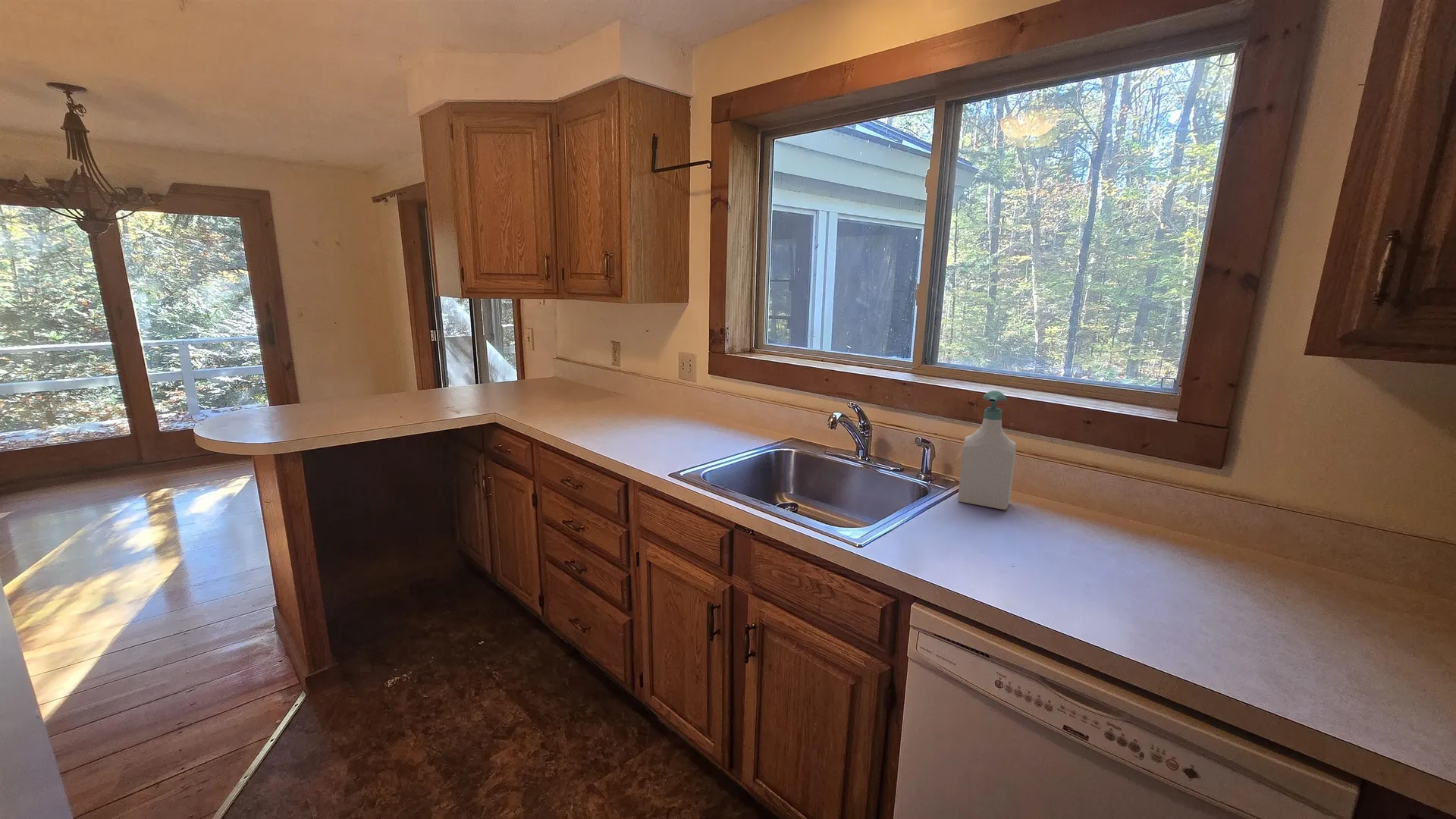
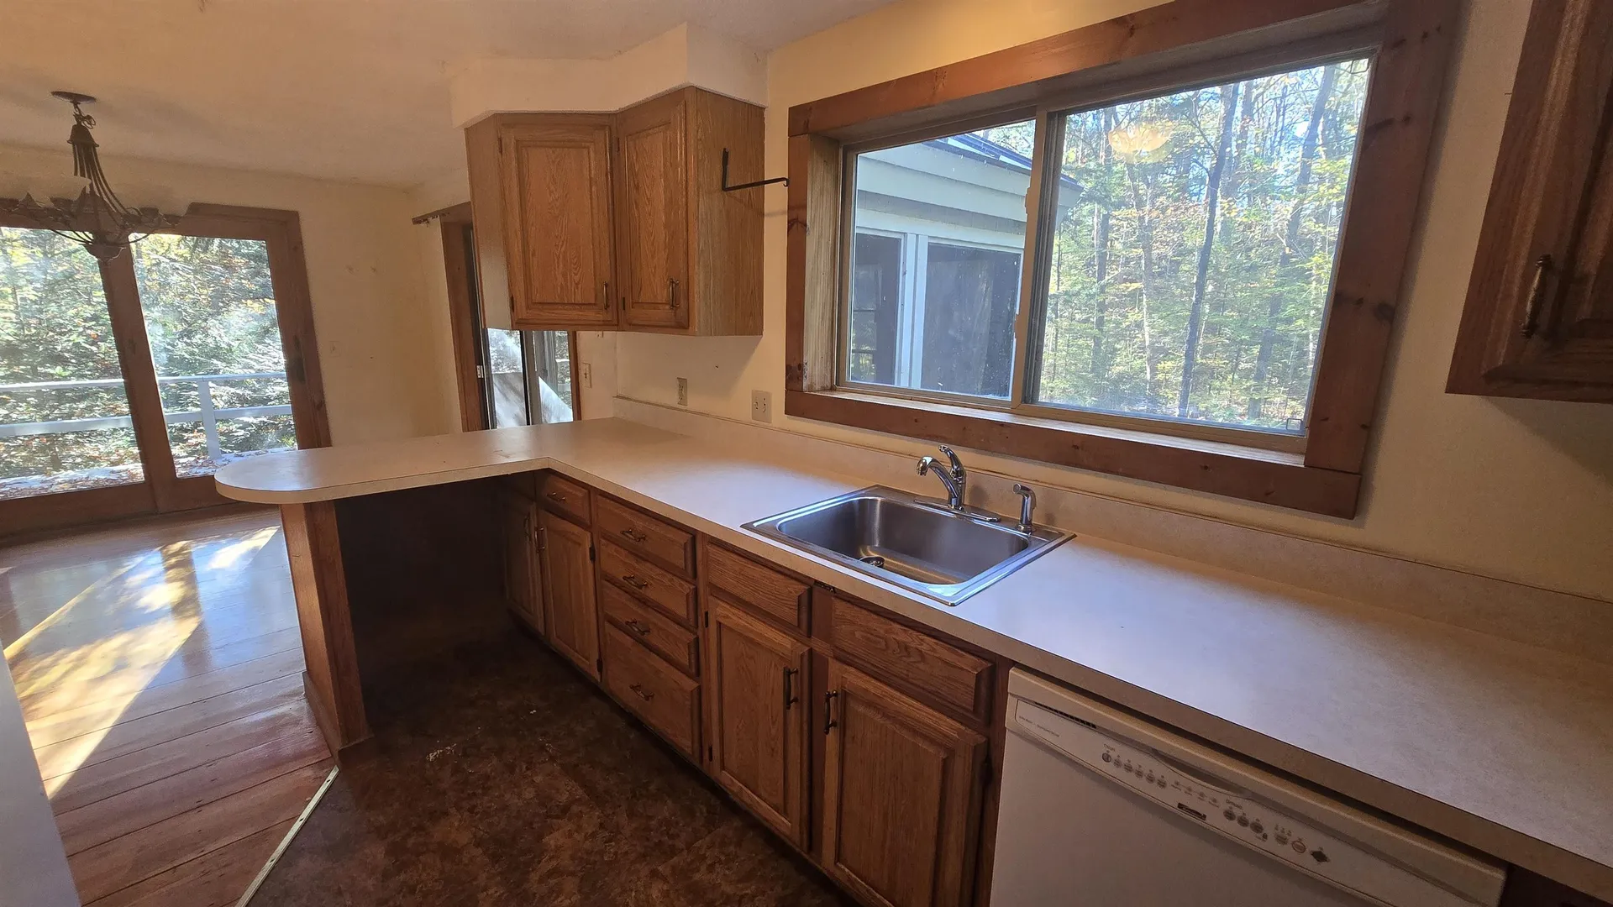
- soap bottle [957,390,1017,510]
